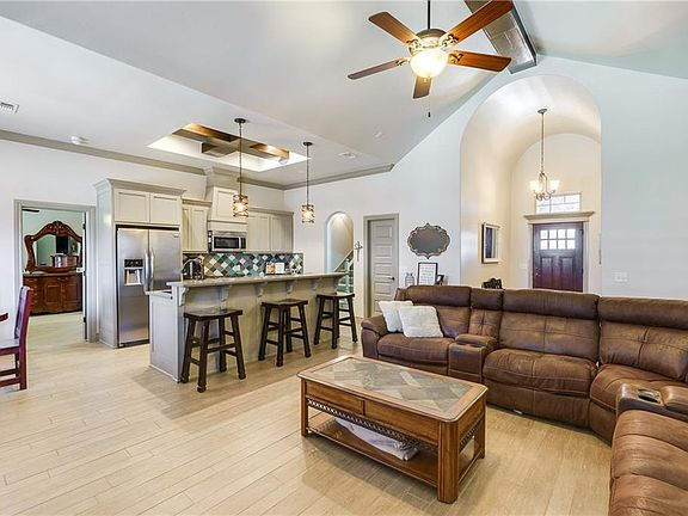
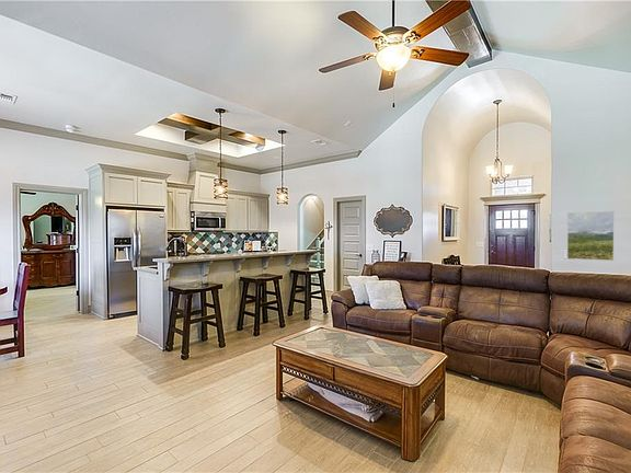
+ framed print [566,210,615,262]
